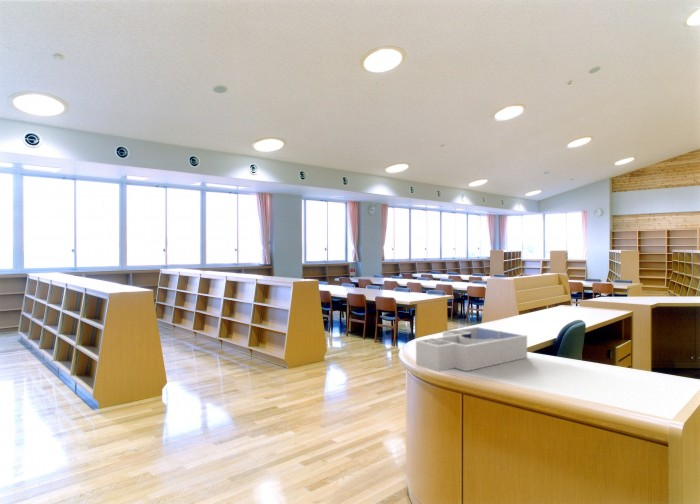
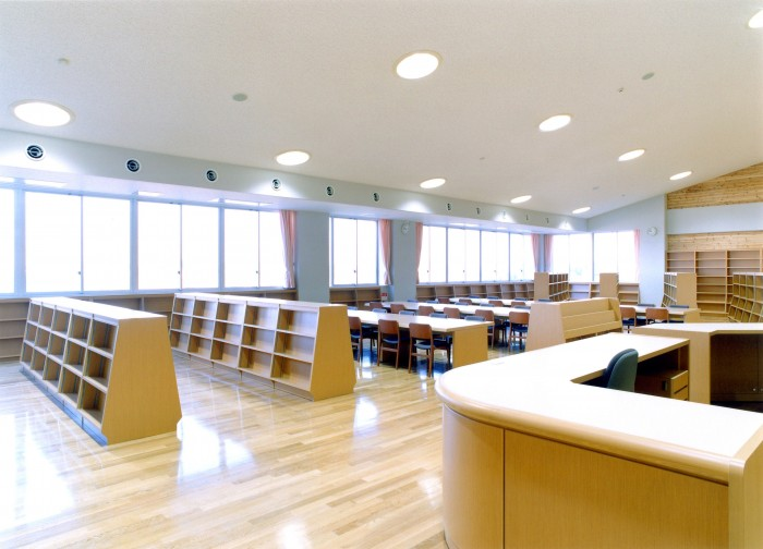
- desk organizer [415,326,528,373]
